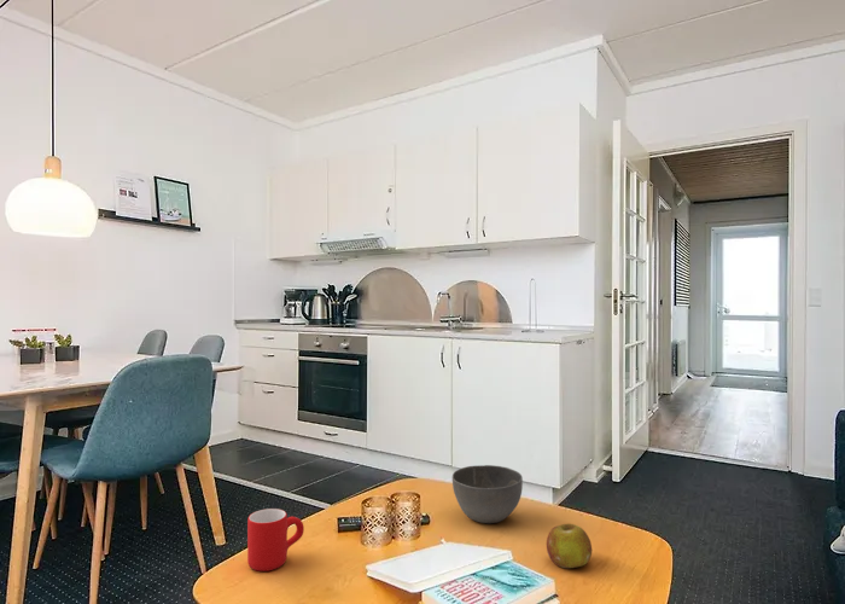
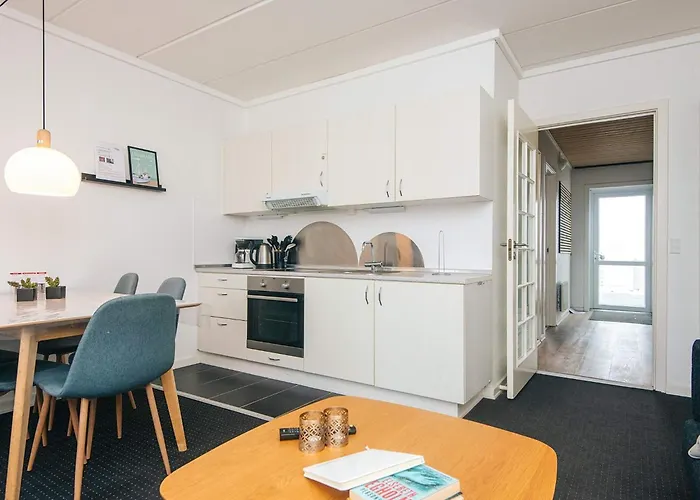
- fruit [546,523,593,569]
- mug [246,507,305,573]
- bowl [451,464,524,524]
